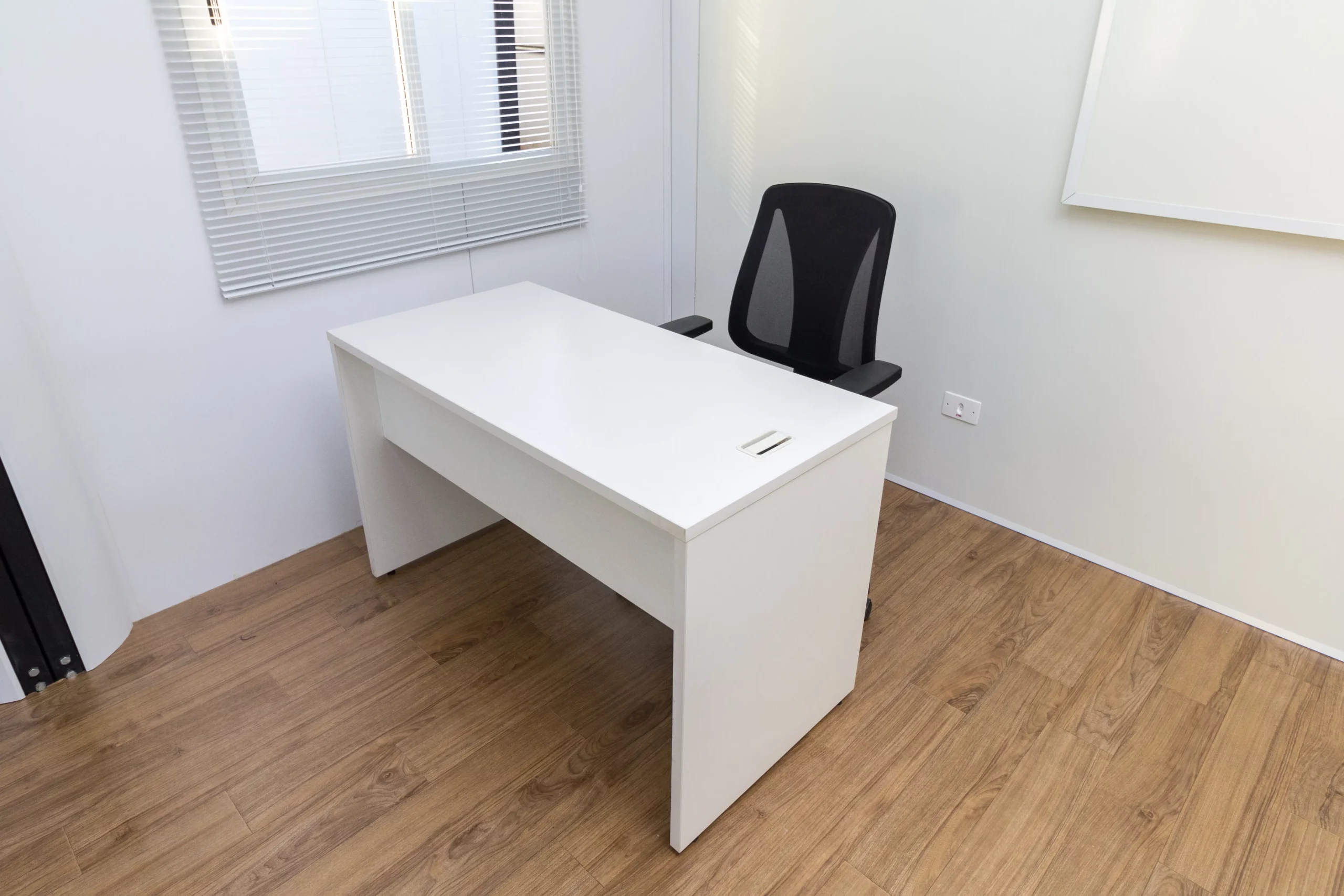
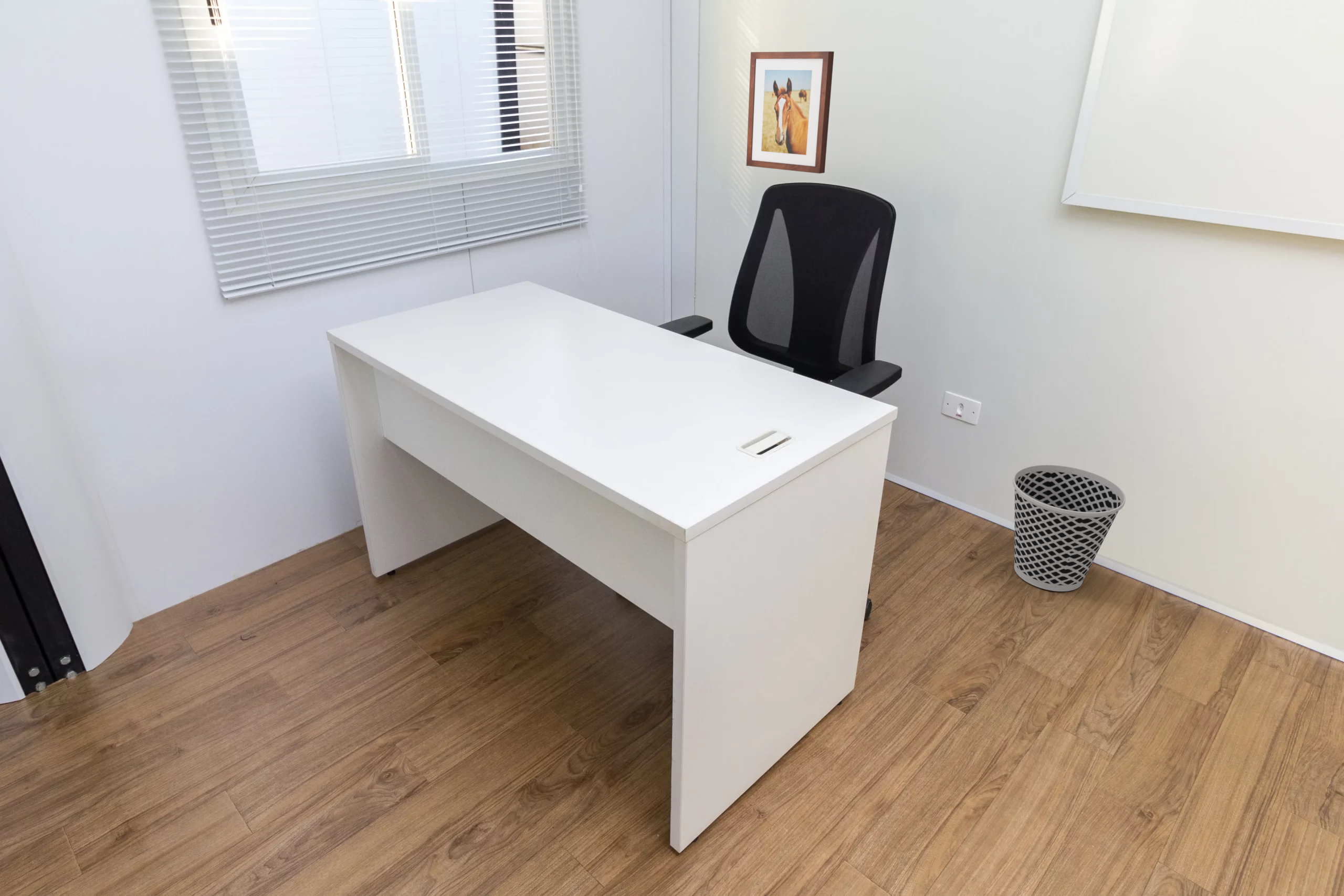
+ wastebasket [1012,465,1126,592]
+ wall art [746,51,835,174]
